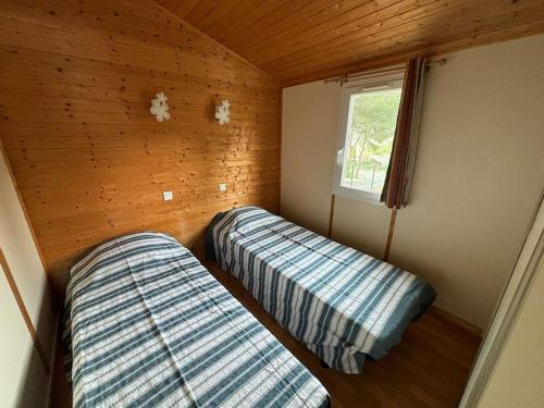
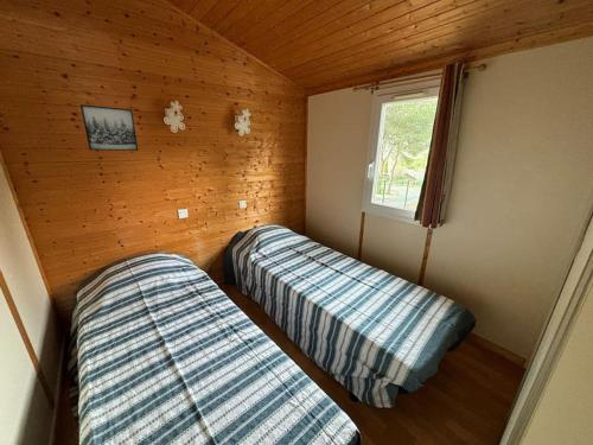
+ wall art [79,103,139,152]
